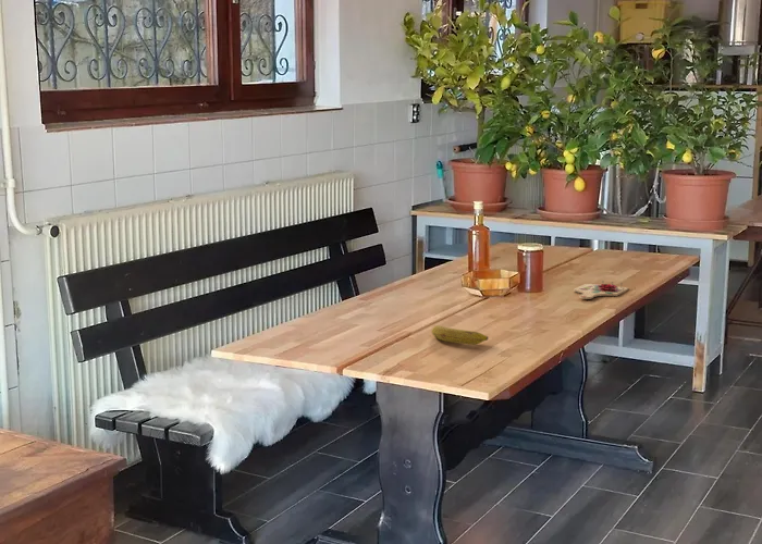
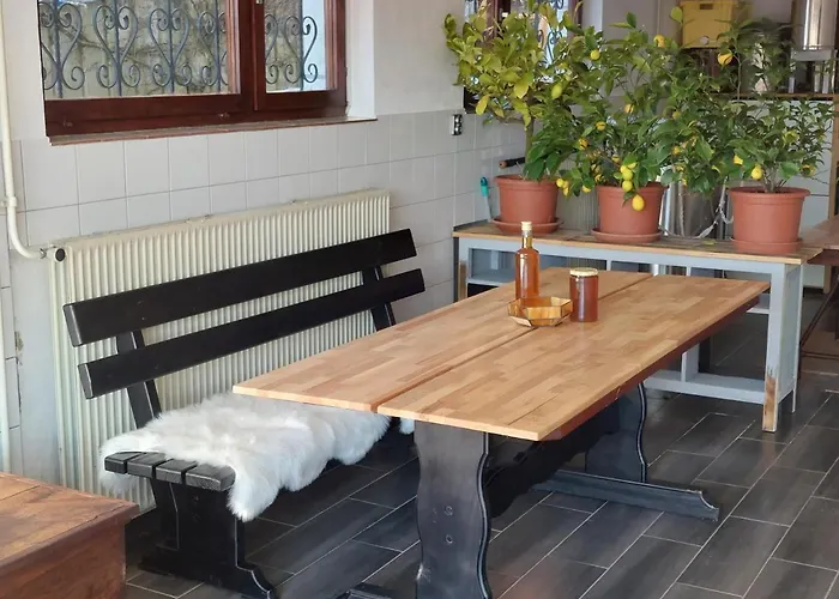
- fruit [430,324,490,346]
- cutting board [573,280,629,300]
